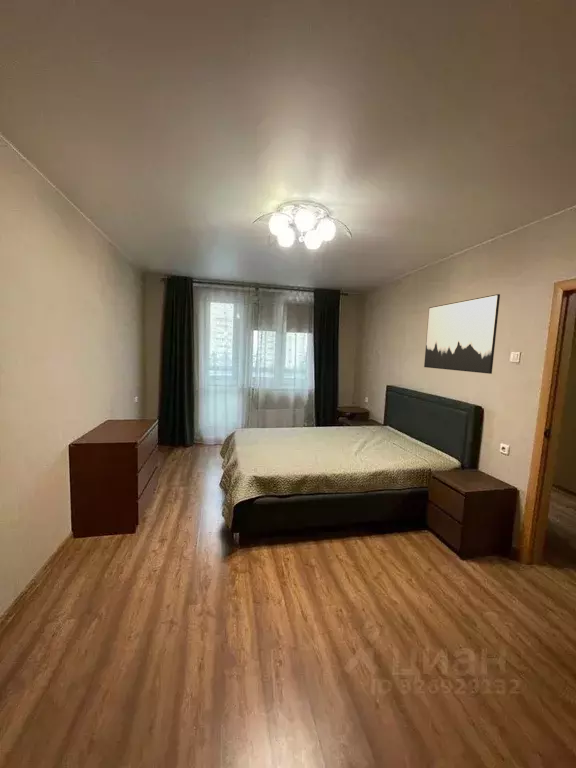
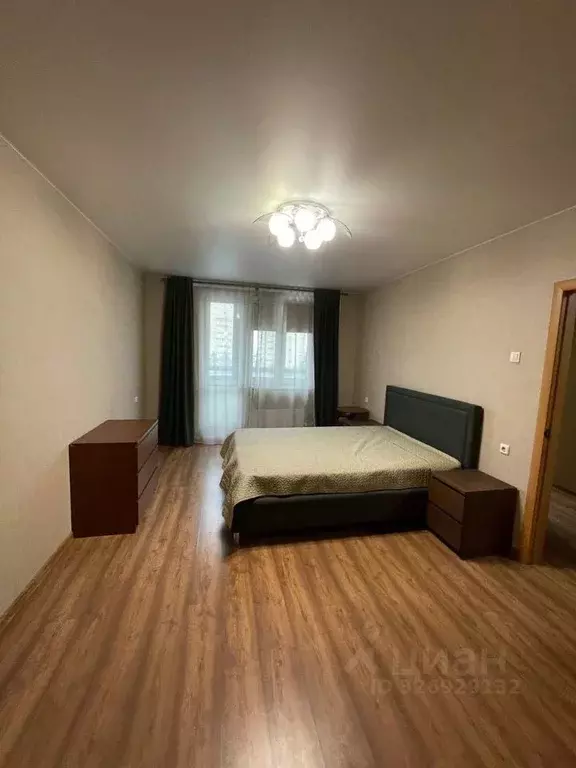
- wall art [423,293,501,375]
